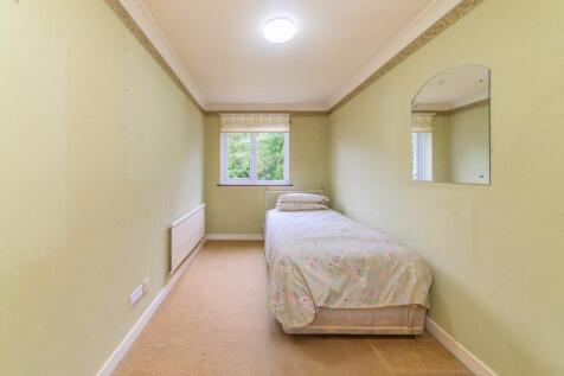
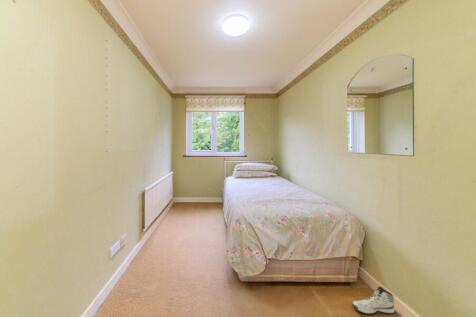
+ sneaker [352,285,396,315]
